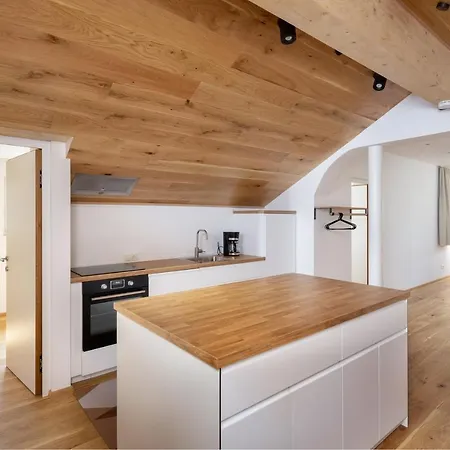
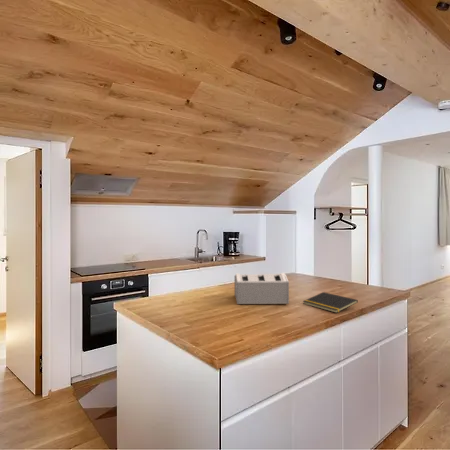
+ notepad [302,291,359,314]
+ toaster [234,272,290,305]
